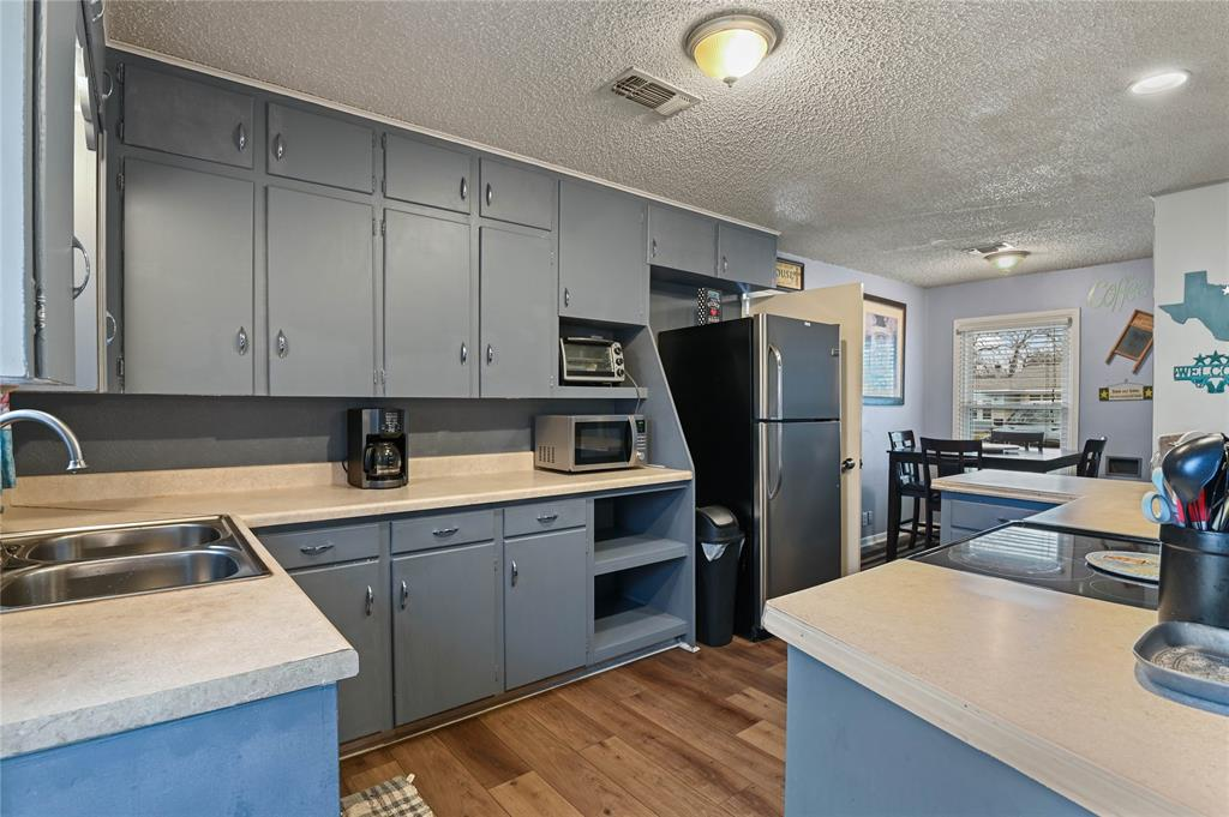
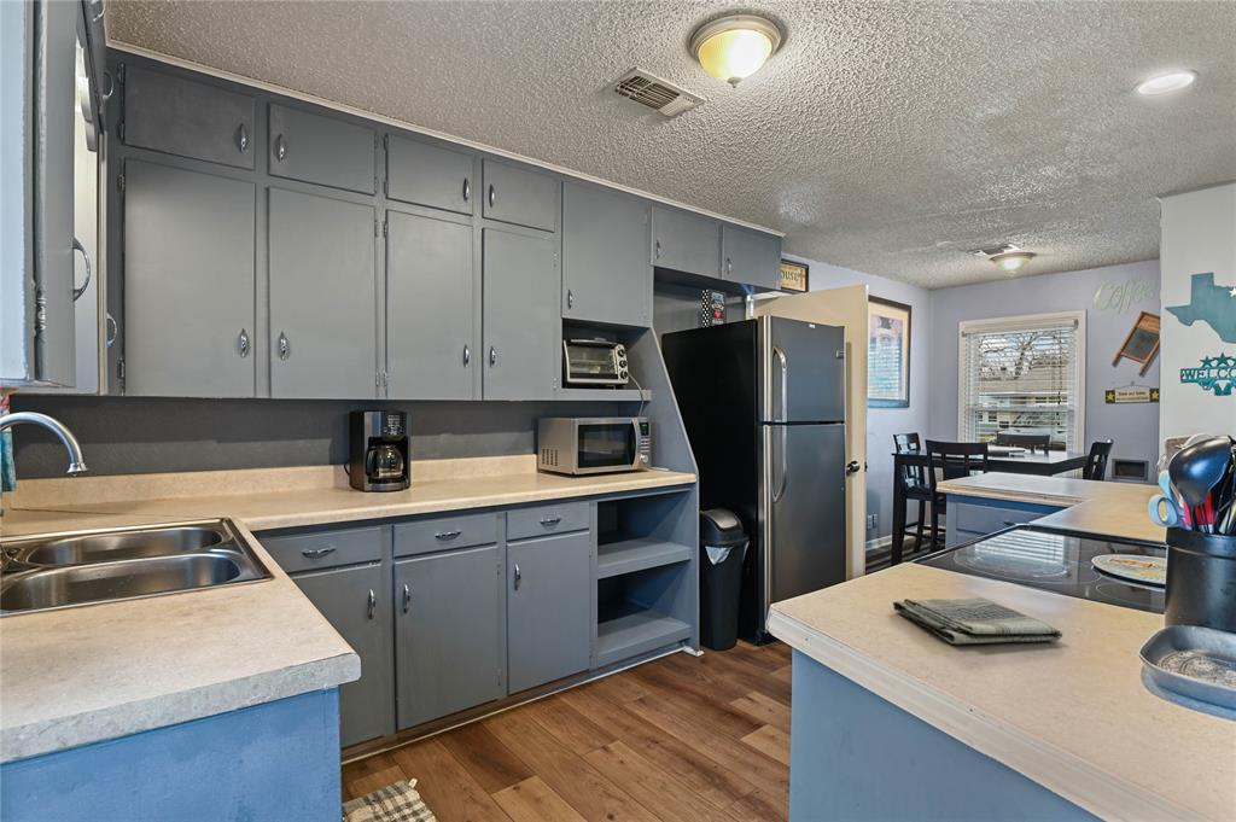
+ dish towel [892,596,1063,645]
